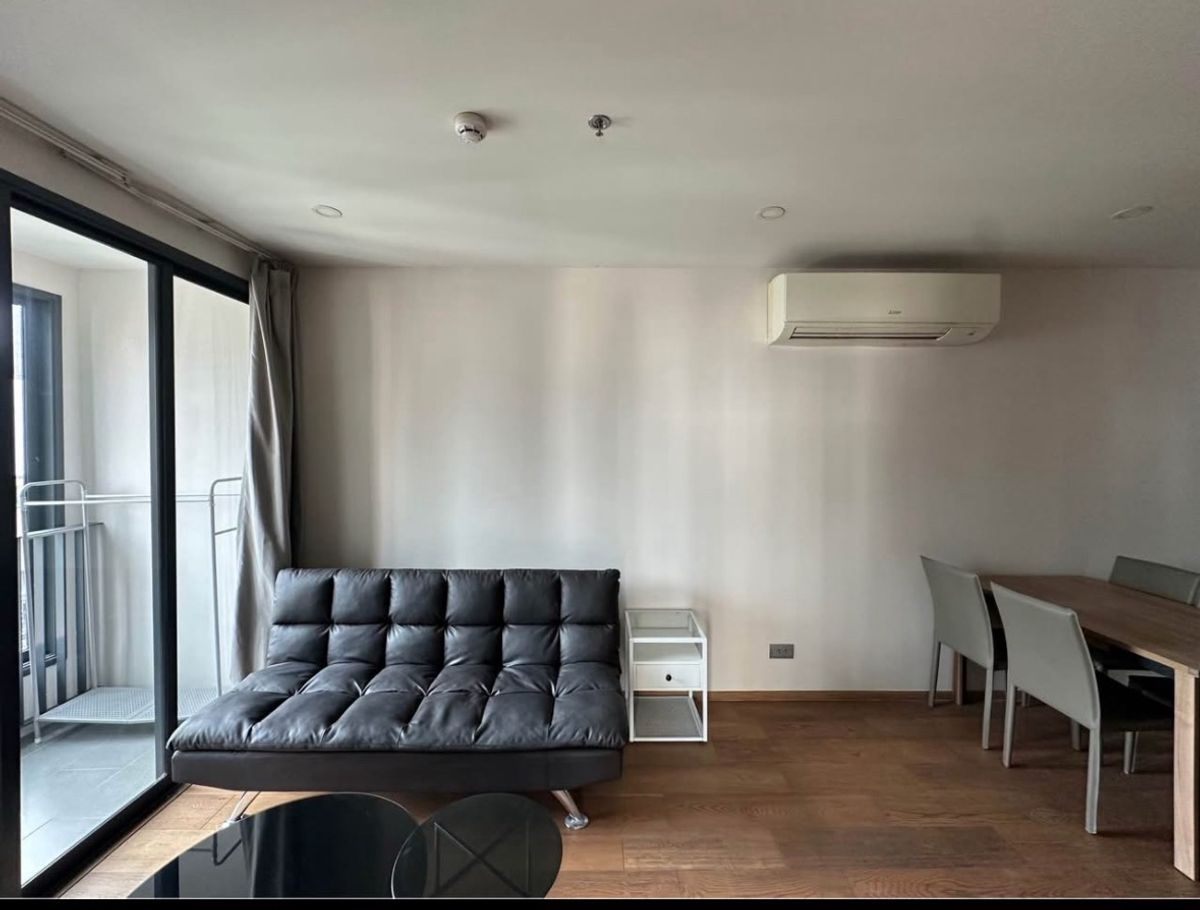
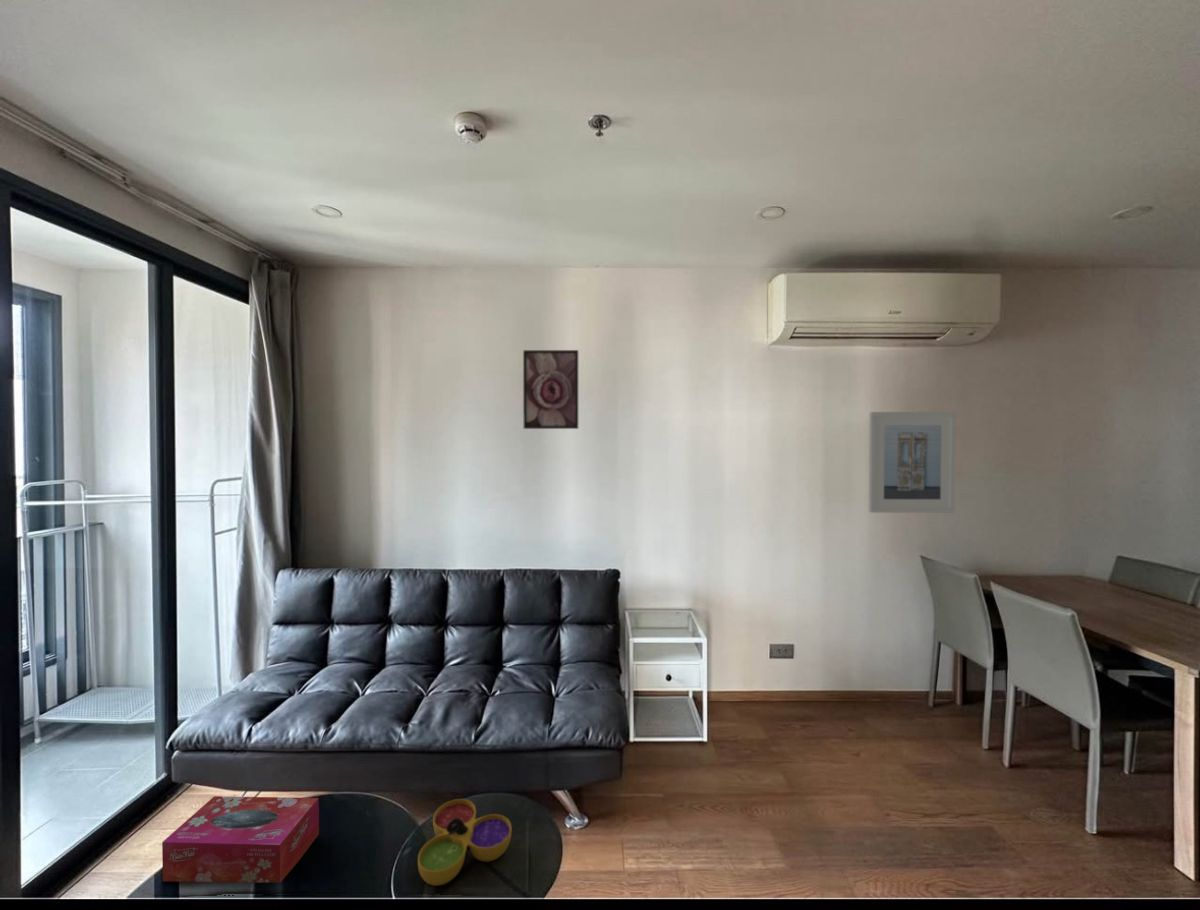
+ decorative bowl [417,798,513,886]
+ tissue box [161,795,320,884]
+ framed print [868,411,957,514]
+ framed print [522,349,579,430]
